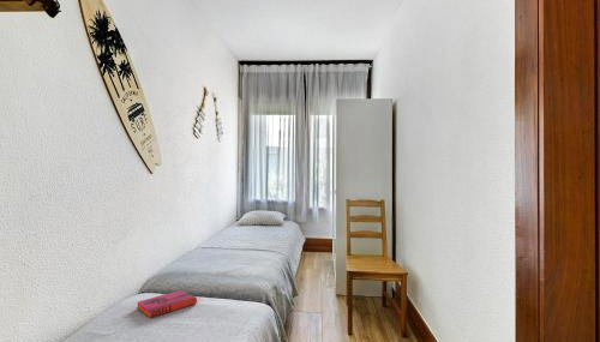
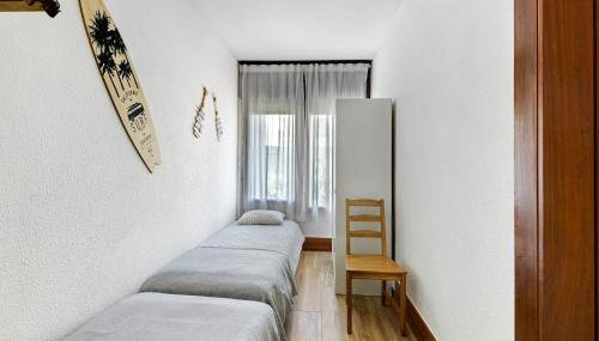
- hardback book [136,289,198,319]
